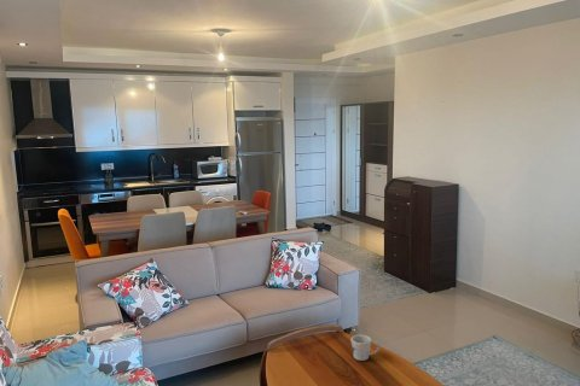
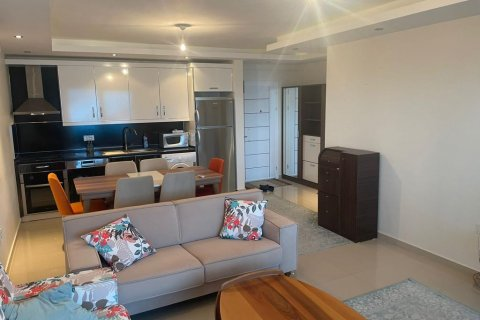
- mug [349,334,382,362]
